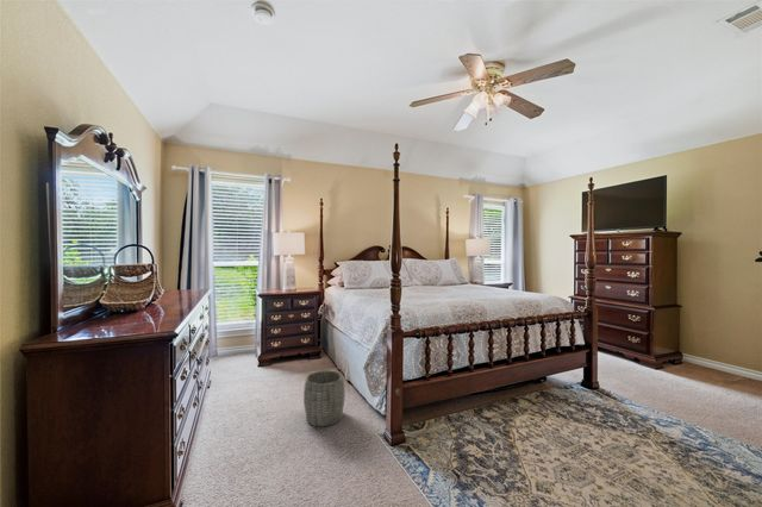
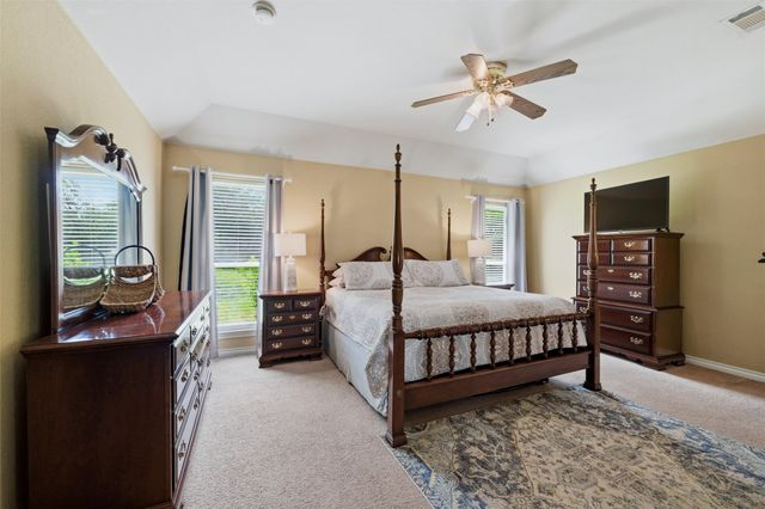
- woven basket [302,369,345,427]
